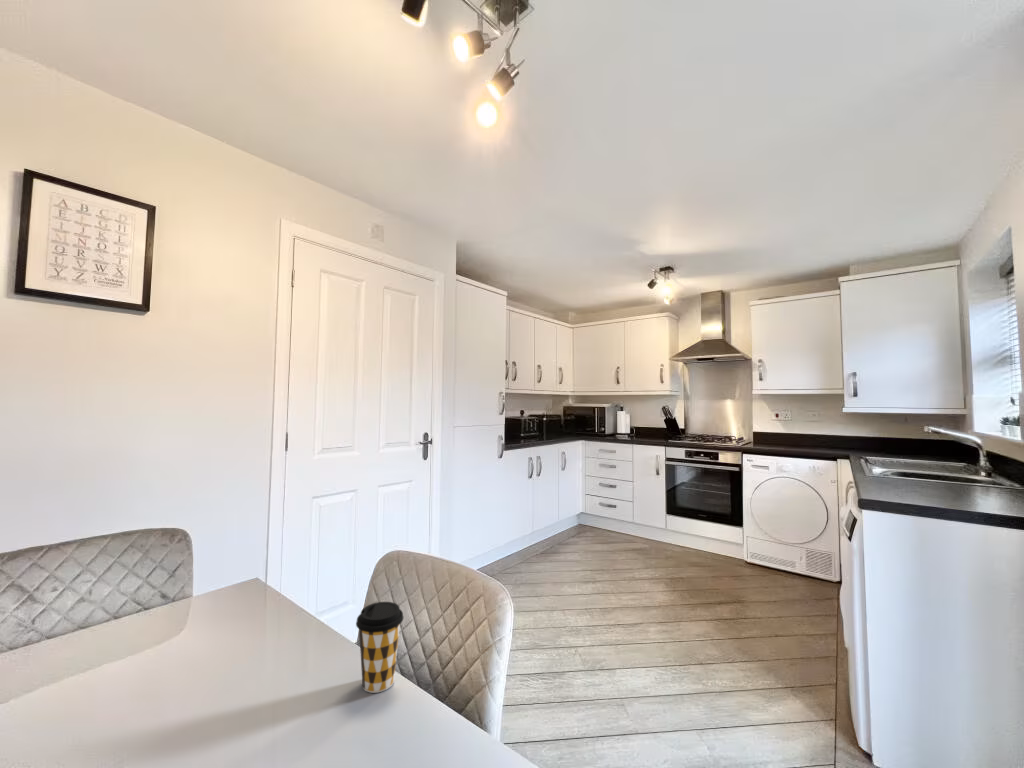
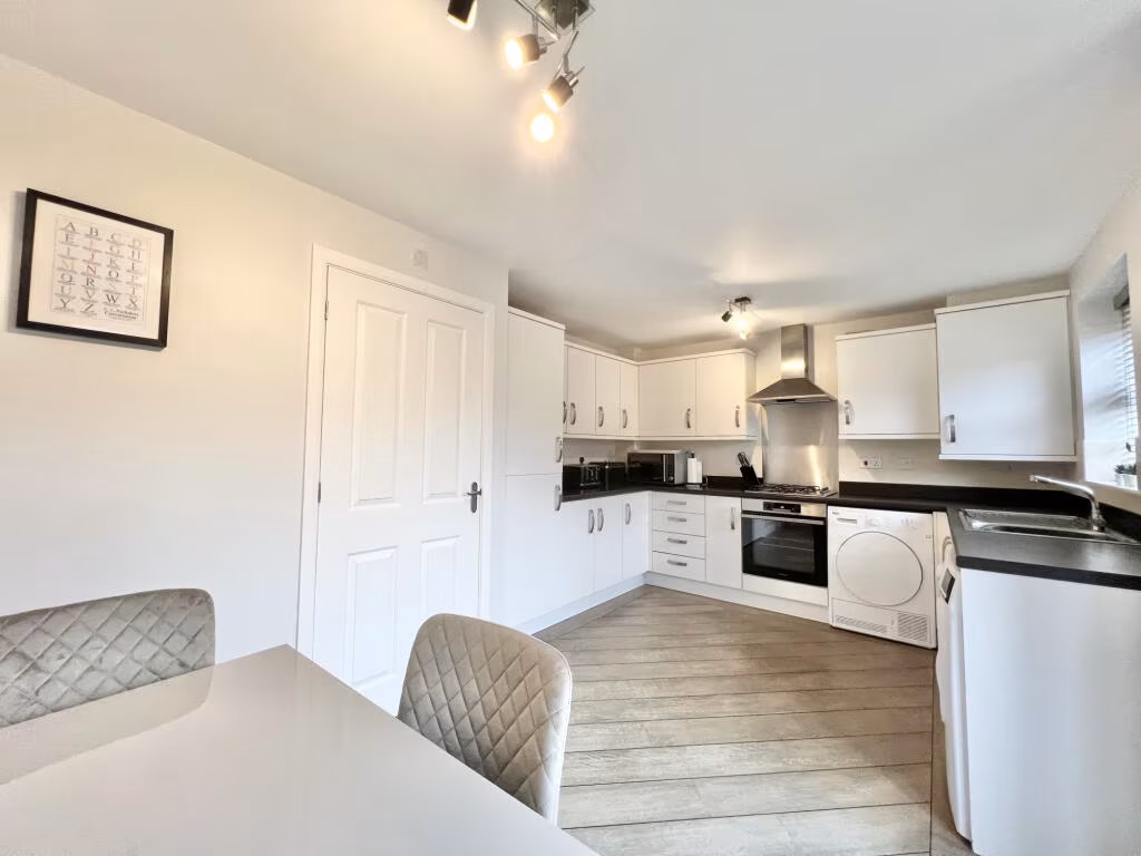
- coffee cup [355,601,404,694]
